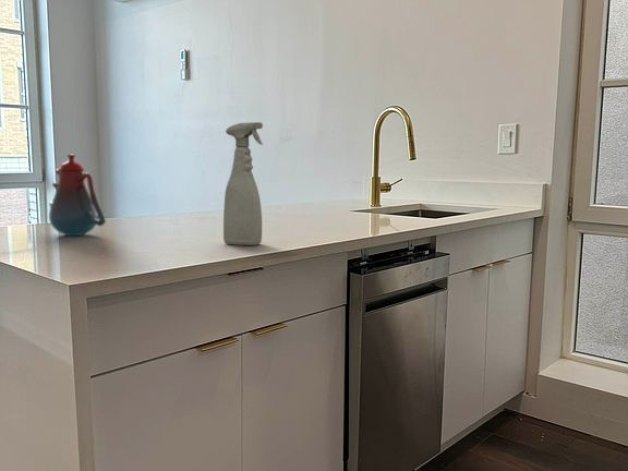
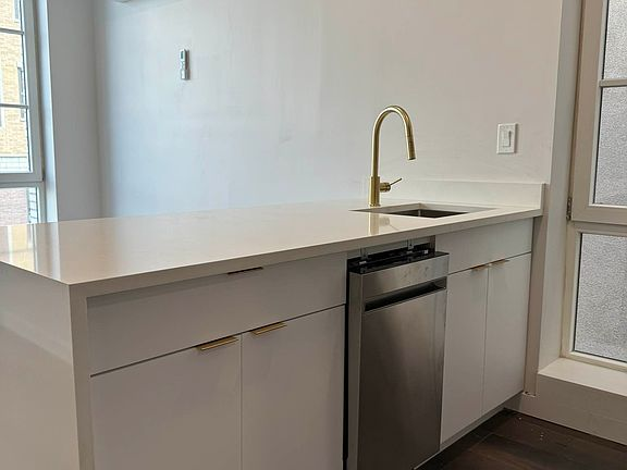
- spray bottle [222,121,264,246]
- teakettle [48,154,107,237]
